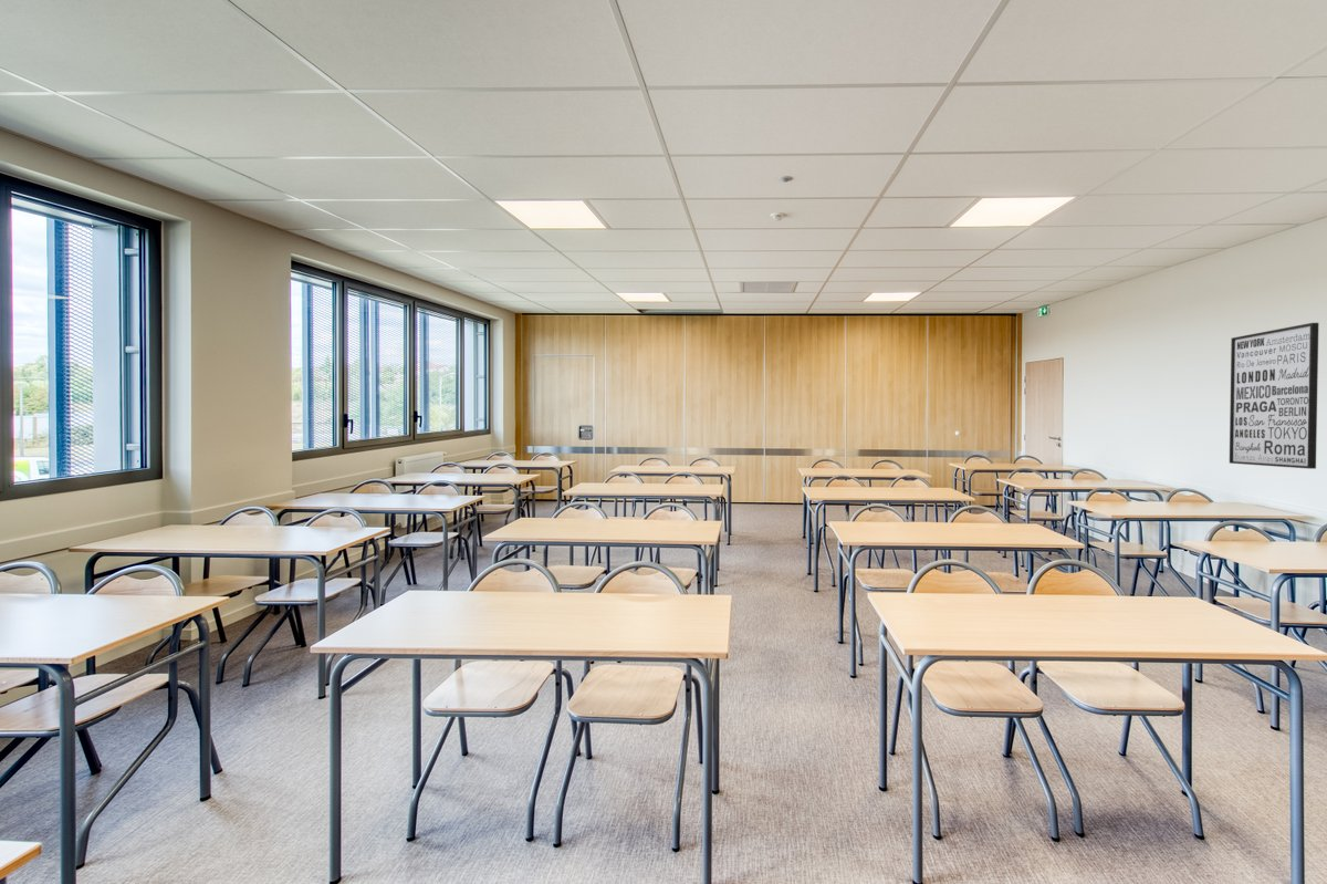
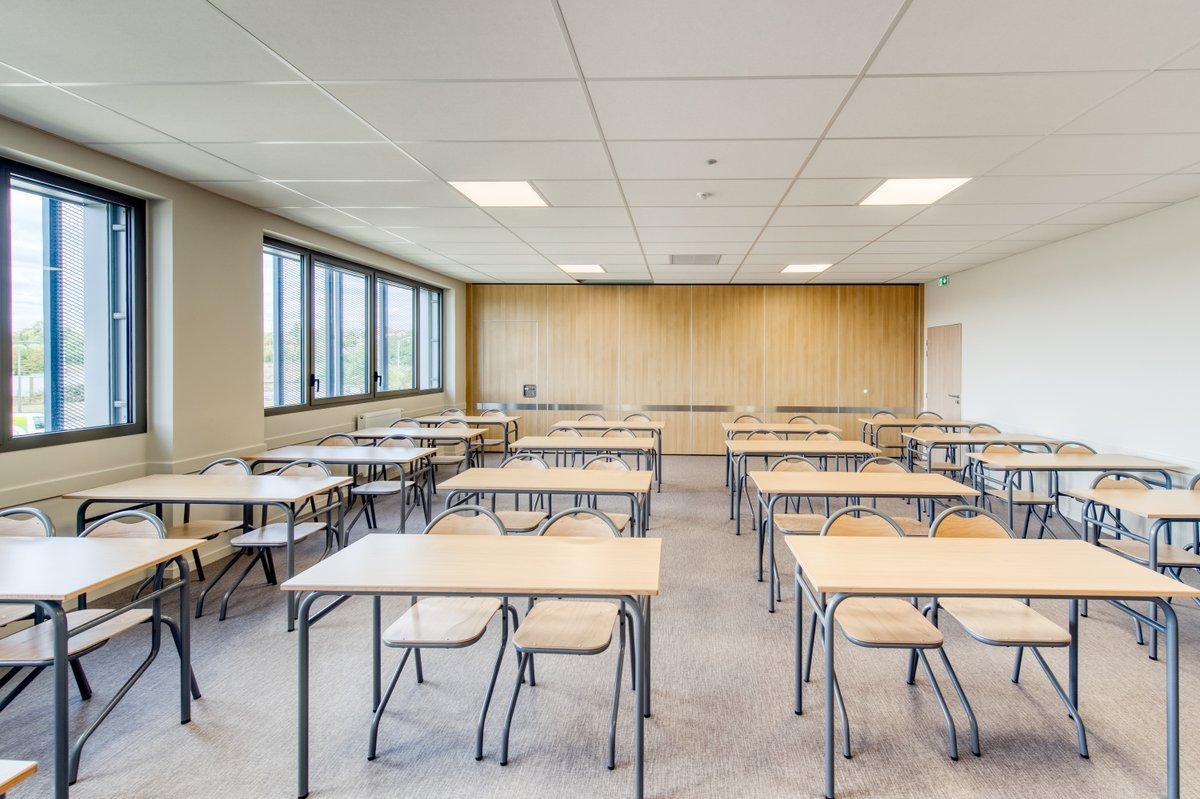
- wall art [1229,322,1319,470]
